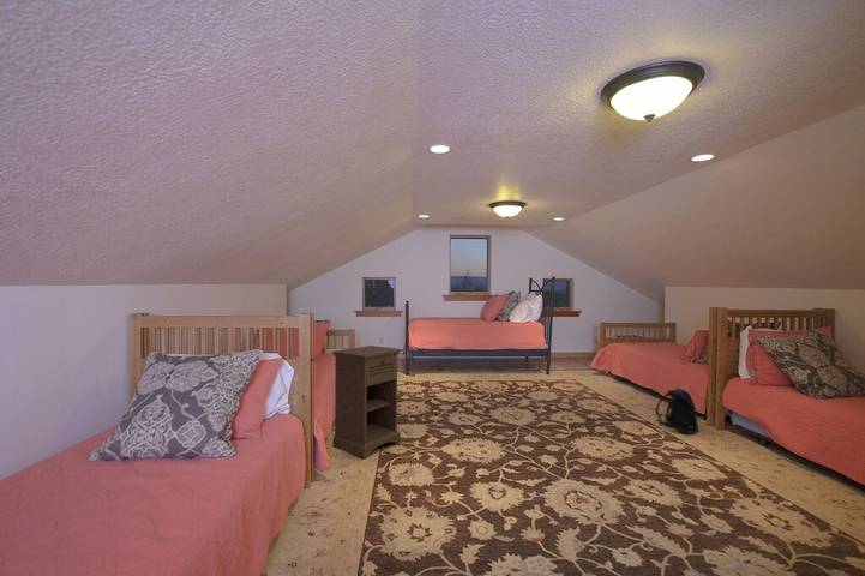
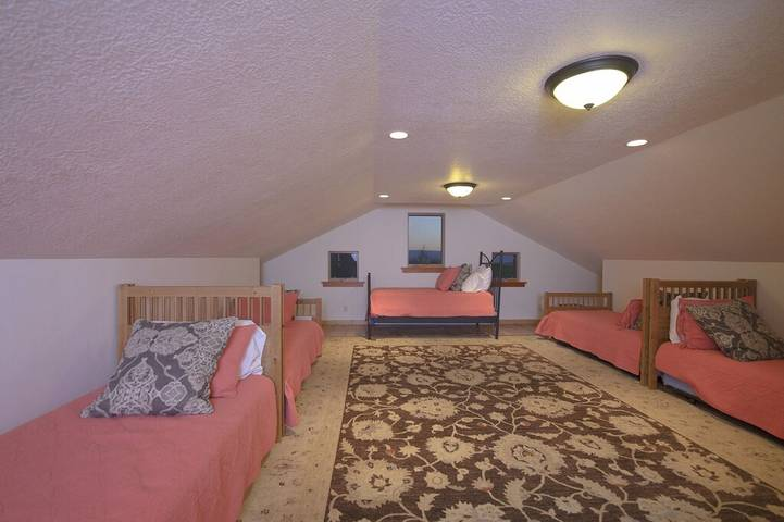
- nightstand [331,344,404,460]
- backpack [655,388,699,434]
